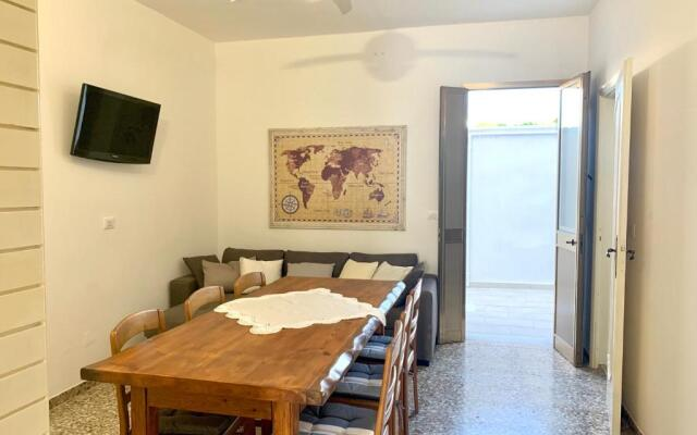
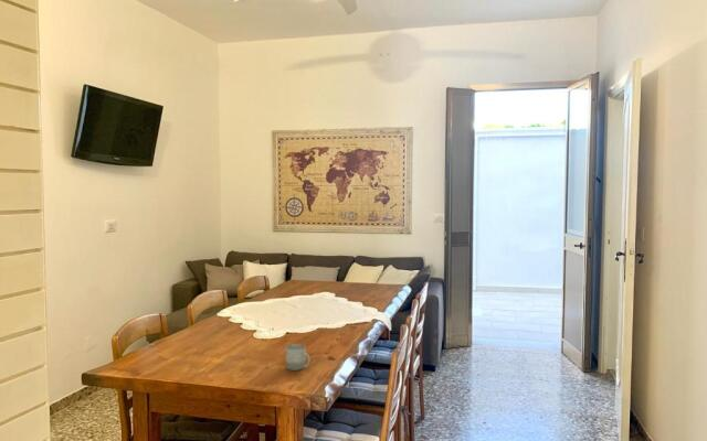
+ cup [285,343,312,372]
